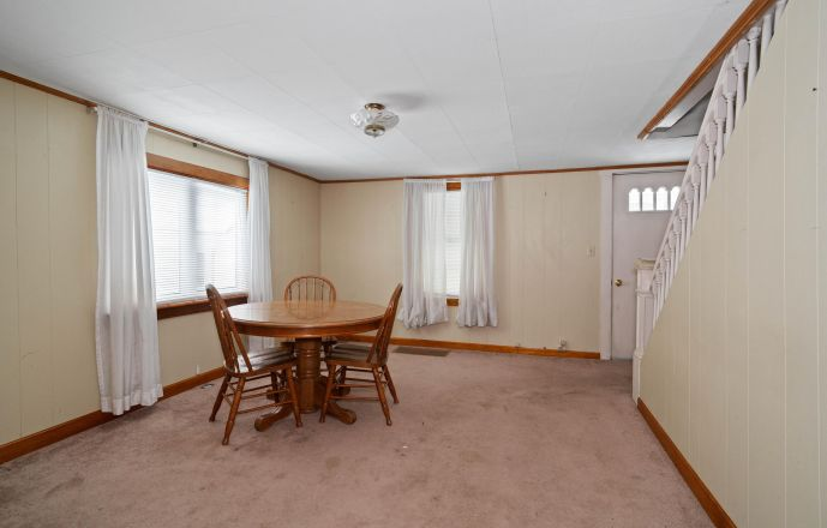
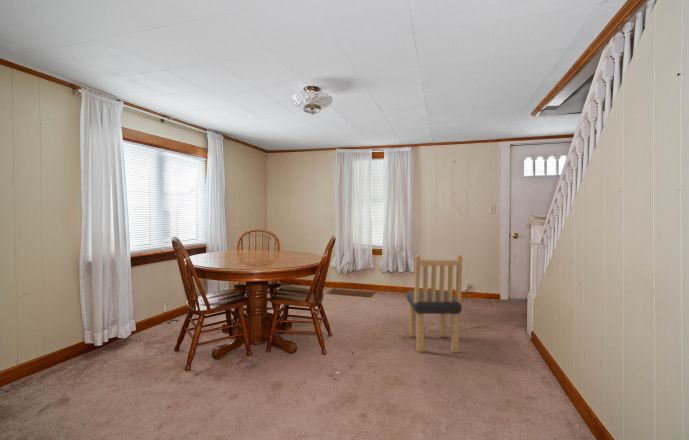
+ dining chair [406,253,463,354]
